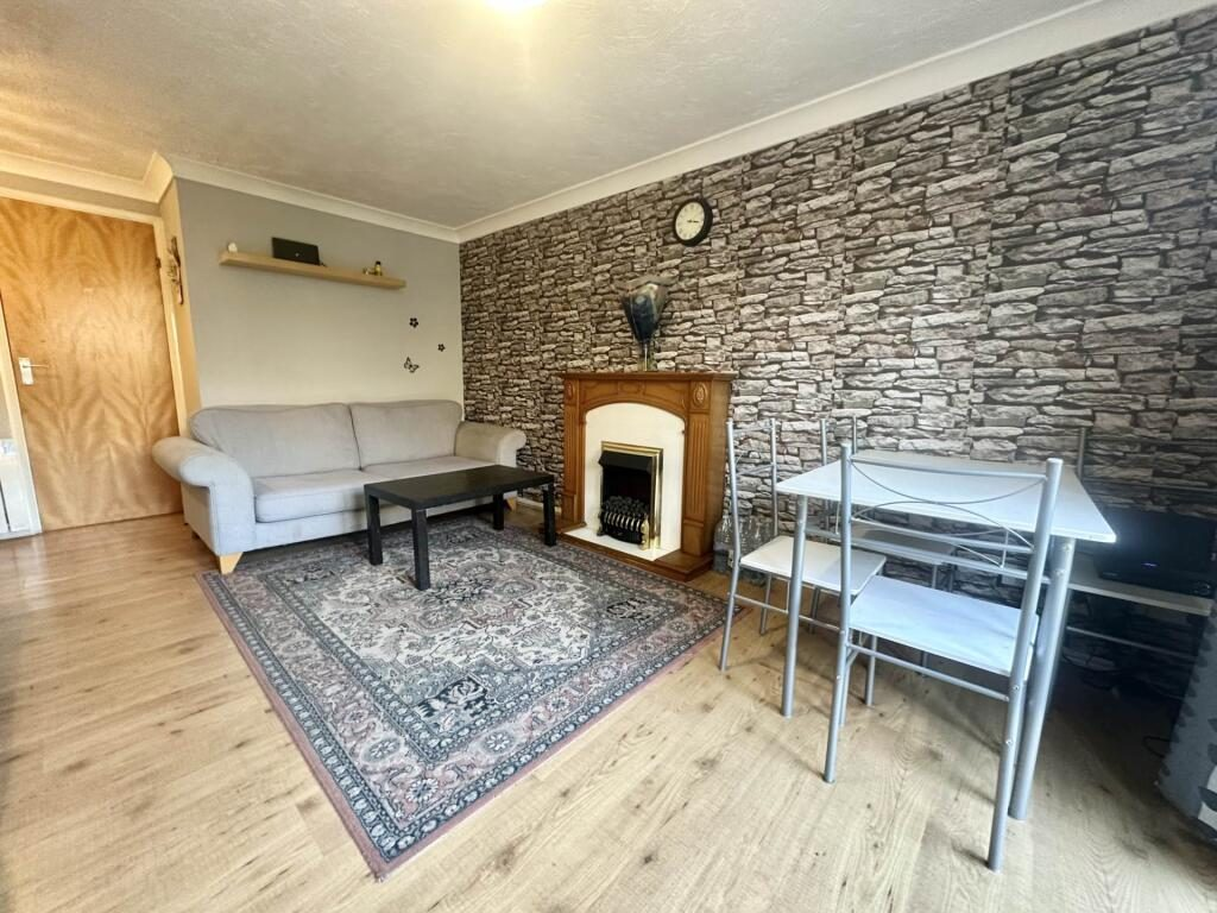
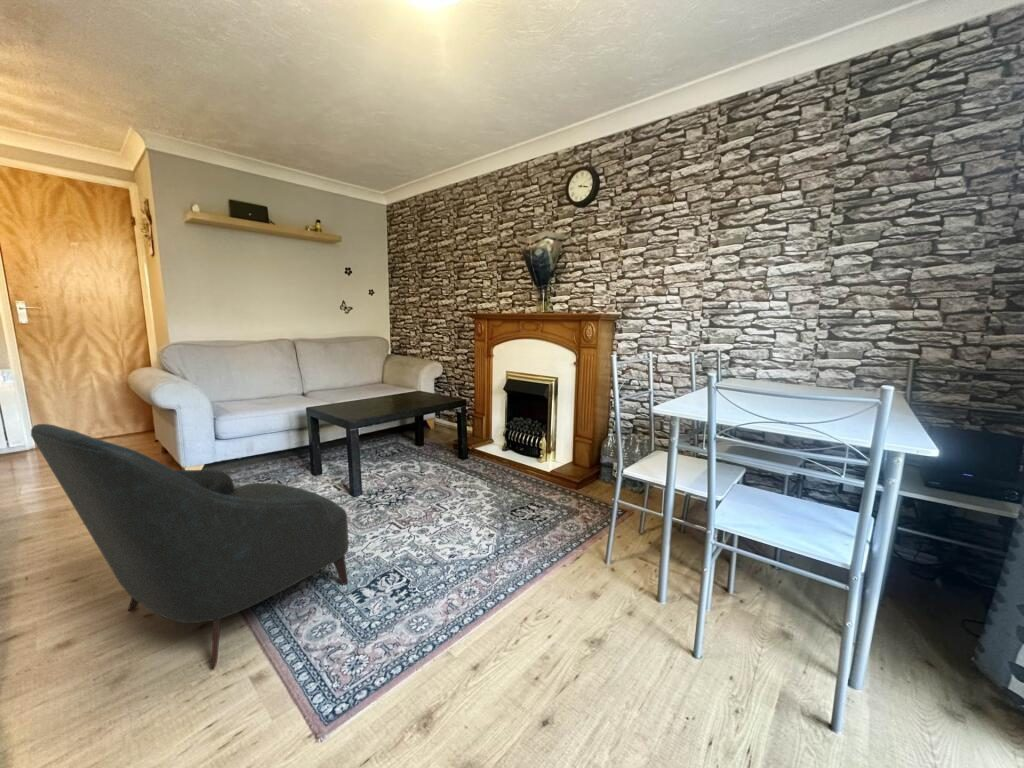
+ armchair [30,423,350,670]
